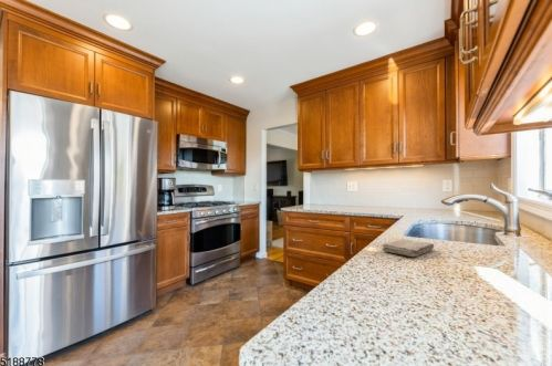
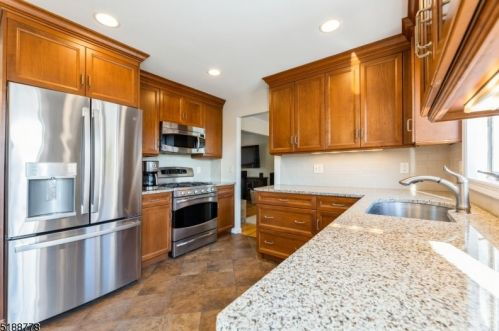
- washcloth [381,238,435,258]
